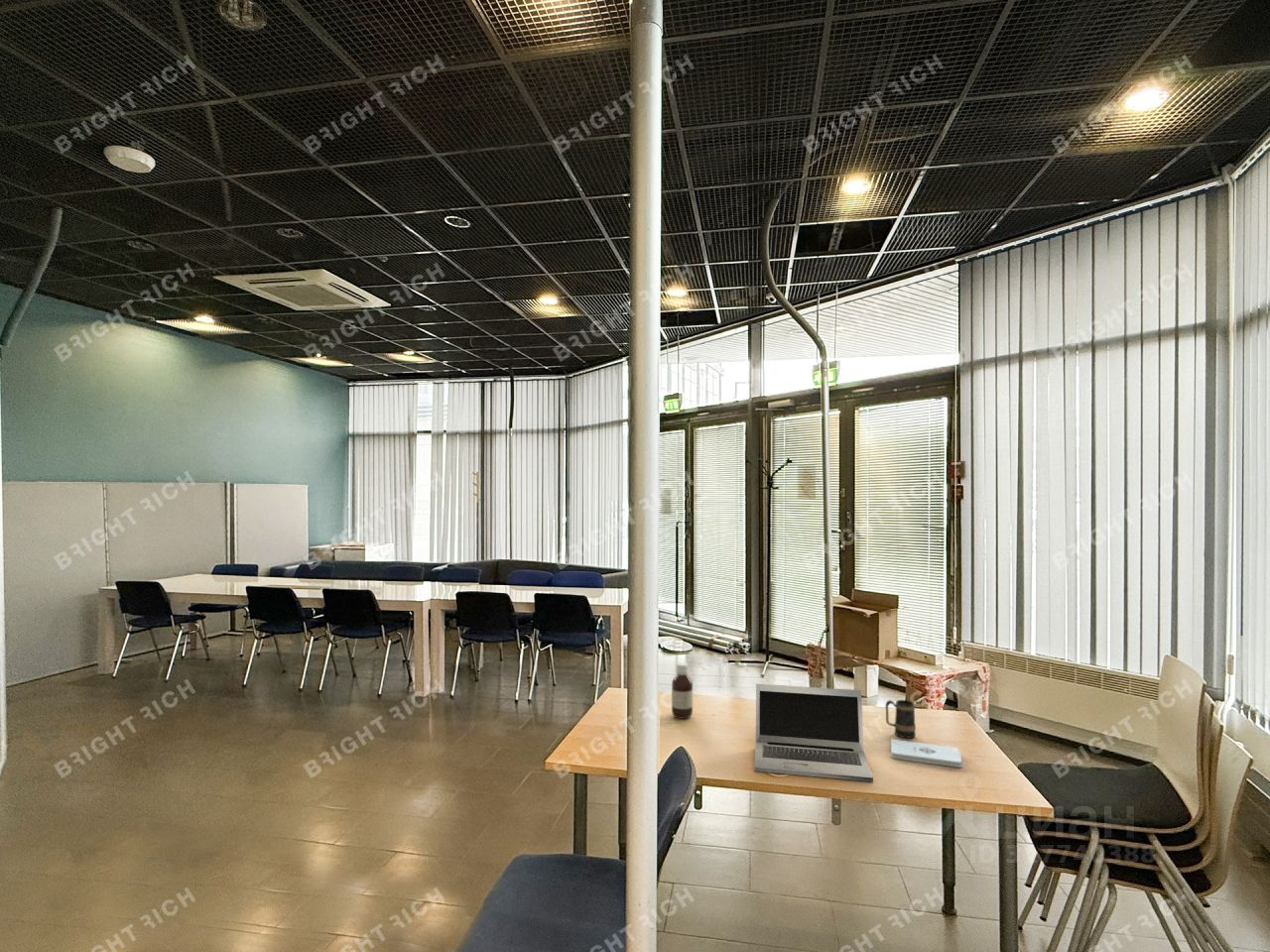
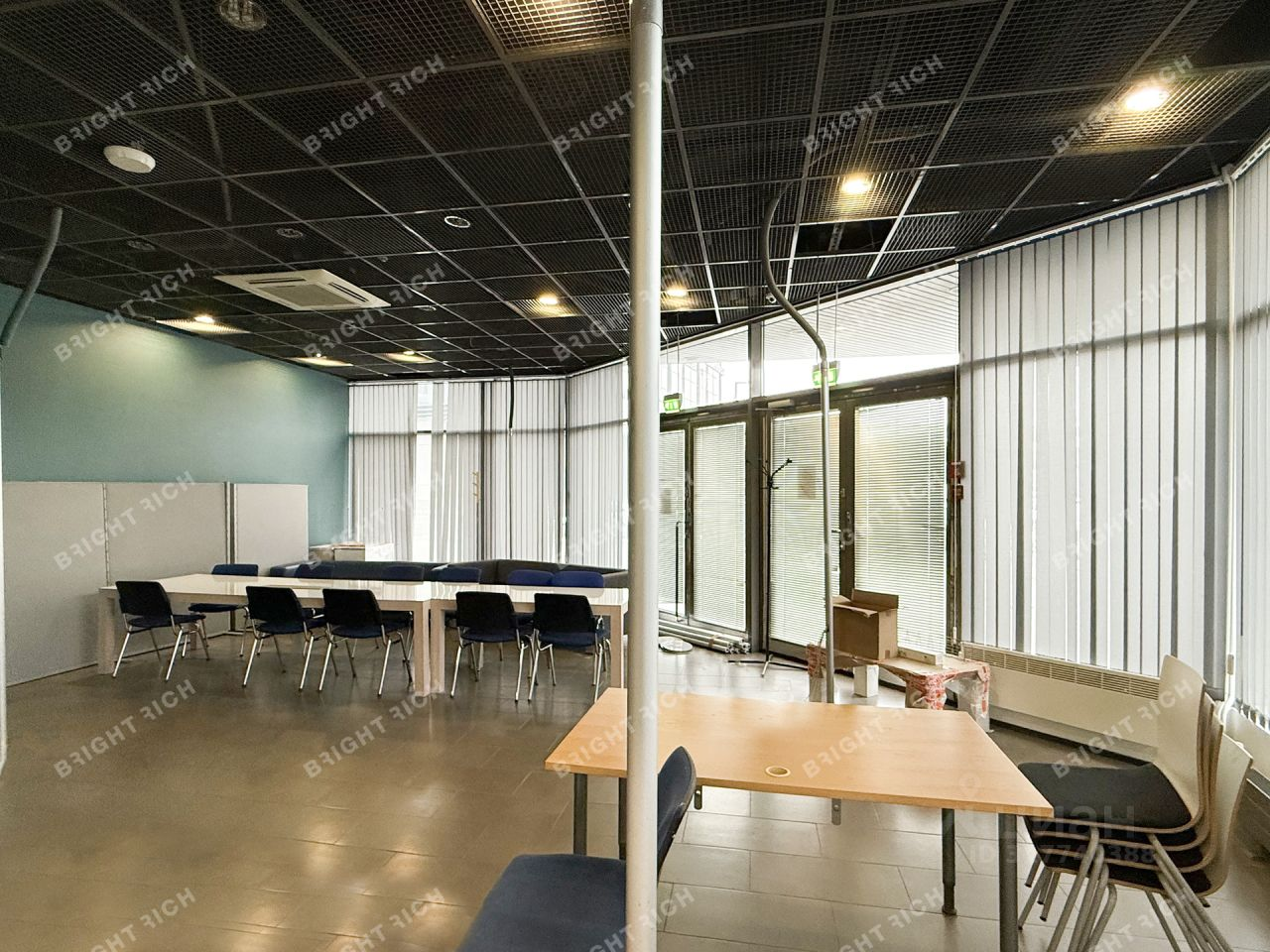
- bottle [671,661,694,720]
- mug [884,699,917,739]
- notepad [890,738,963,769]
- laptop [753,683,874,782]
